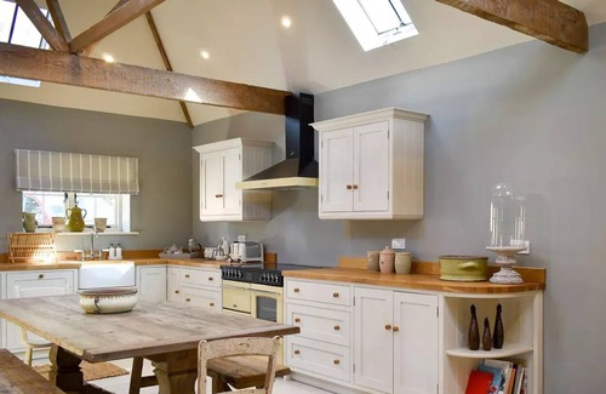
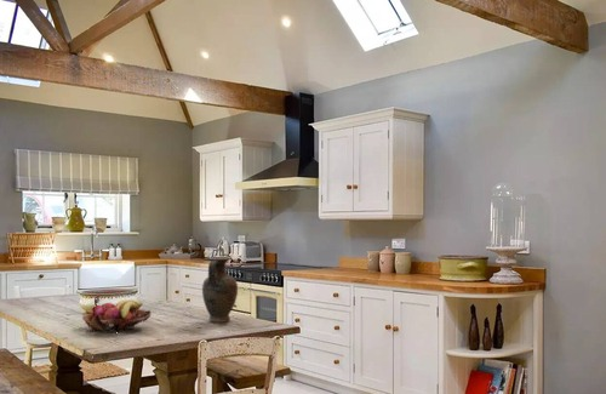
+ fruit basket [81,298,153,333]
+ vase [201,256,239,324]
